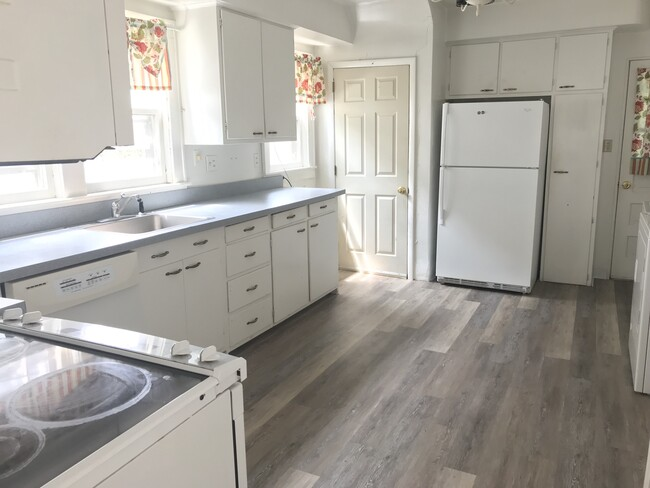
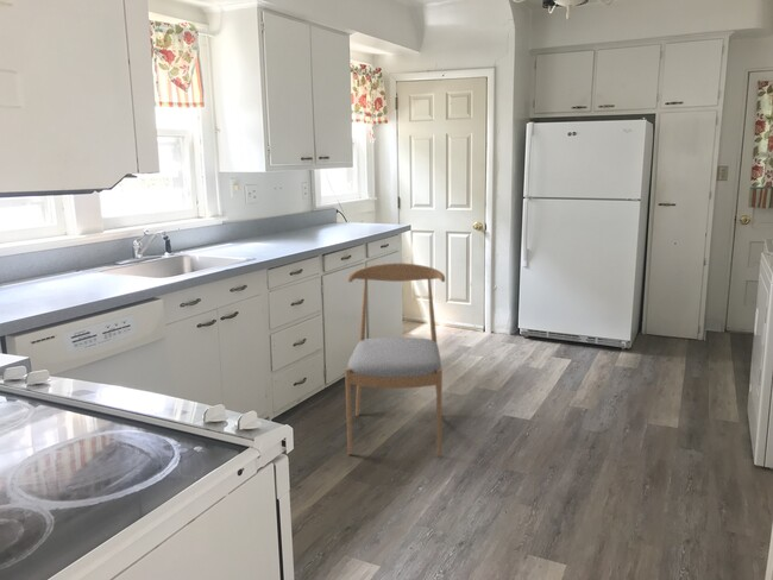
+ dining chair [344,261,446,456]
